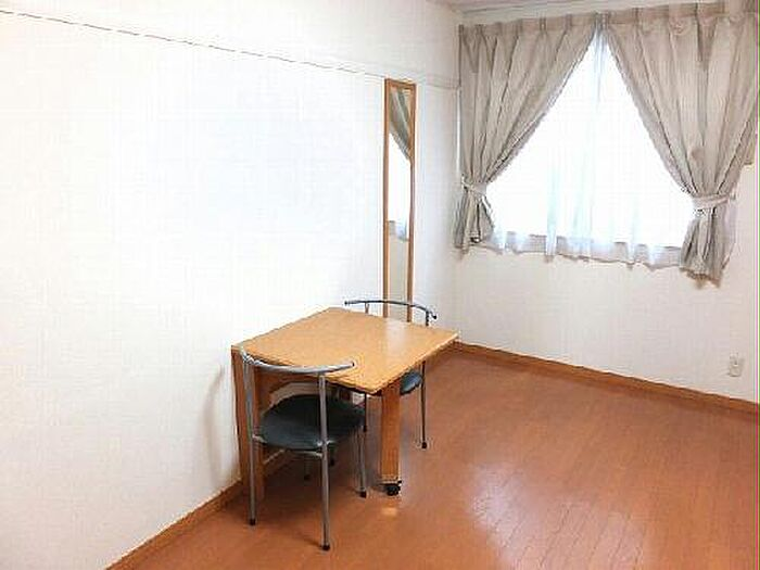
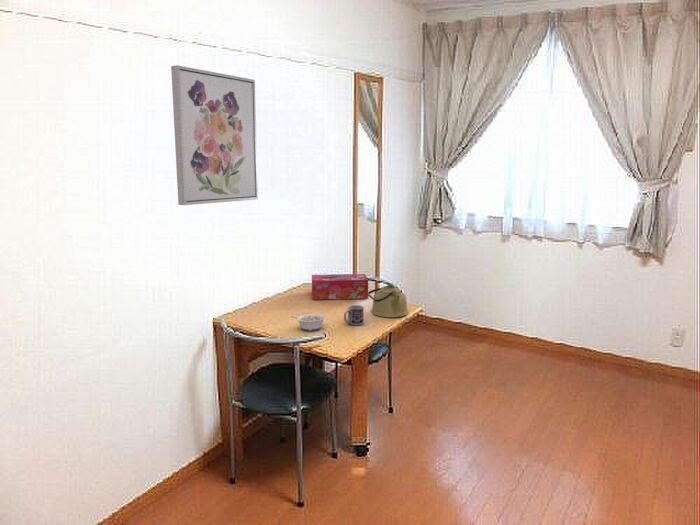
+ legume [289,313,327,332]
+ cup [343,304,365,326]
+ tissue box [311,273,369,300]
+ wall art [170,64,259,206]
+ kettle [367,283,409,318]
